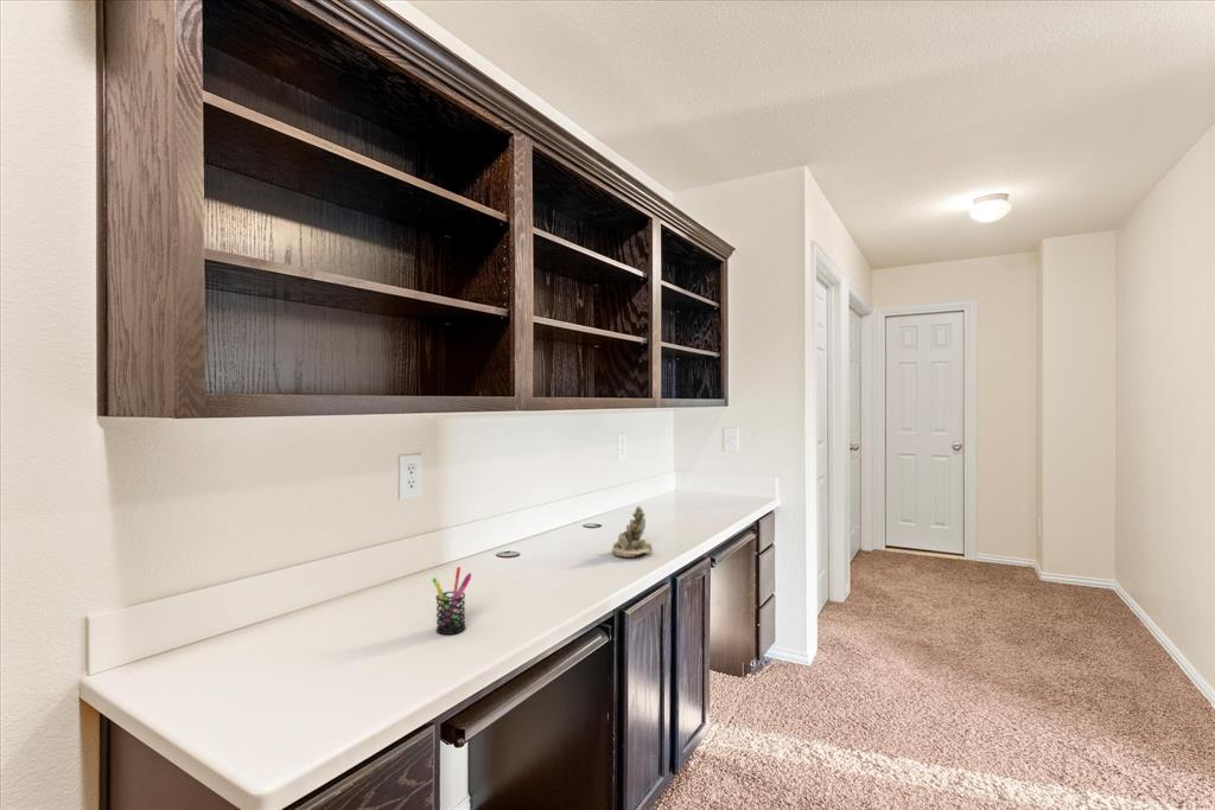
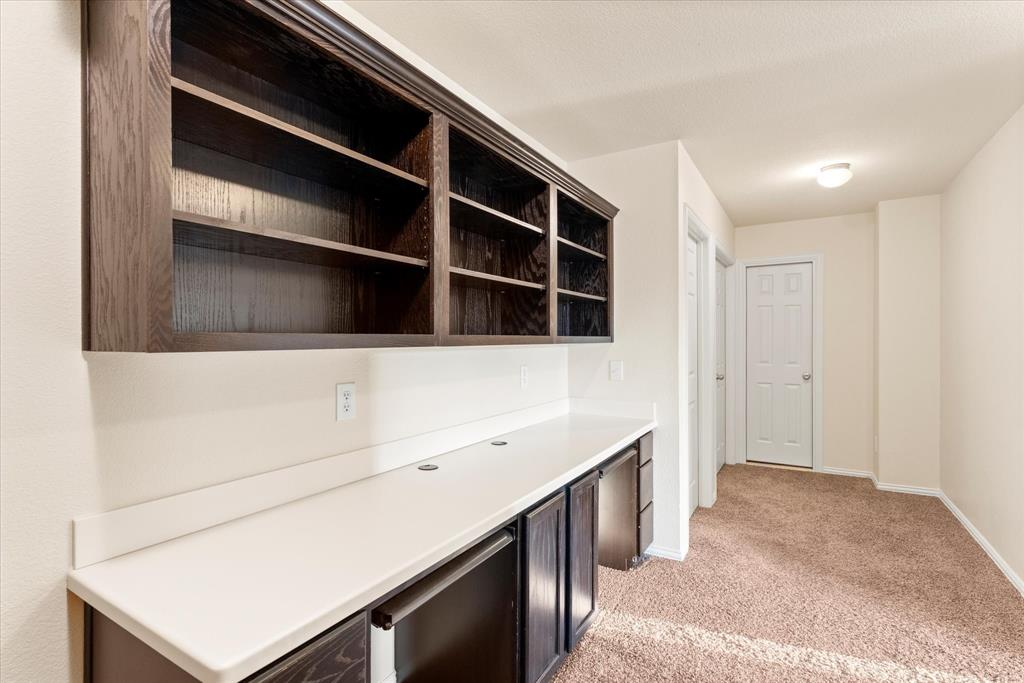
- succulent planter [611,505,654,559]
- pen holder [431,566,473,636]
